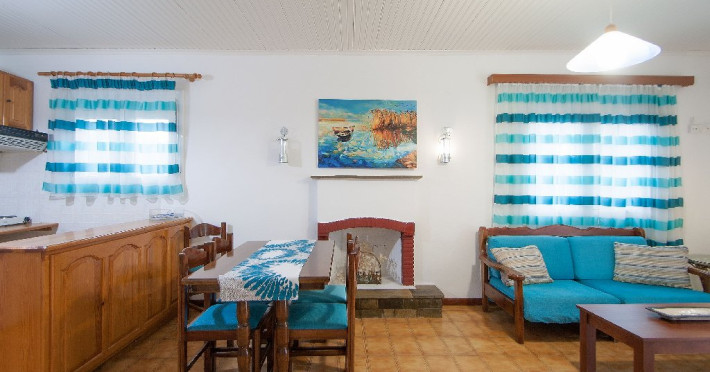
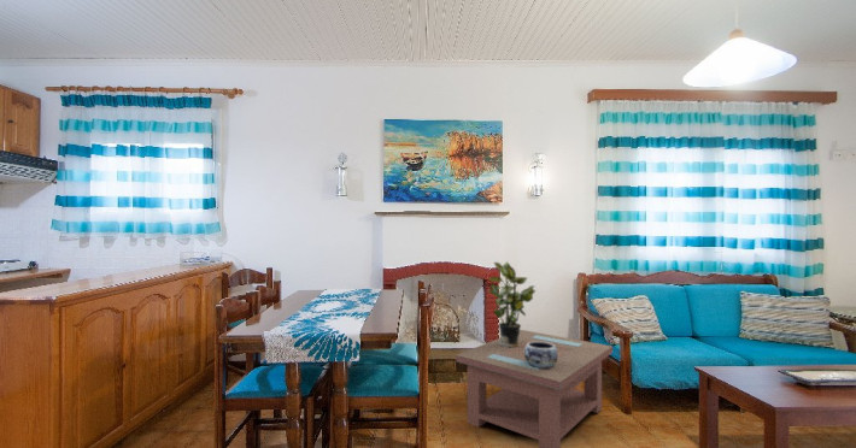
+ decorative bowl [524,342,558,369]
+ coffee table [455,329,614,448]
+ potted plant [487,261,537,347]
